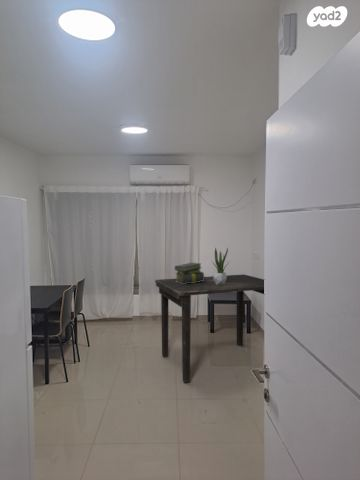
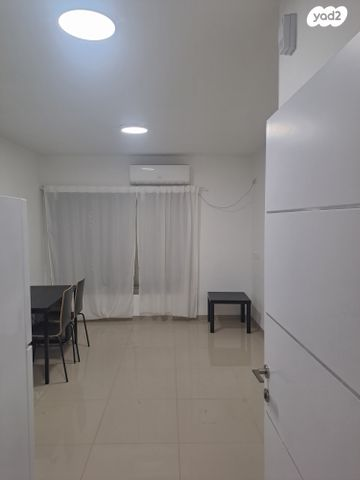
- stack of books [174,261,205,284]
- dining table [154,273,265,384]
- potted plant [211,246,230,285]
